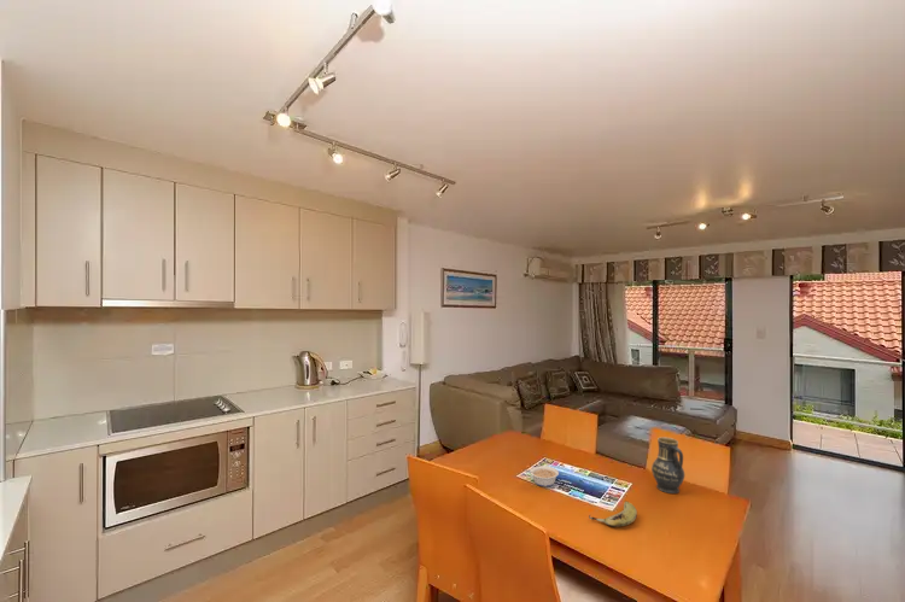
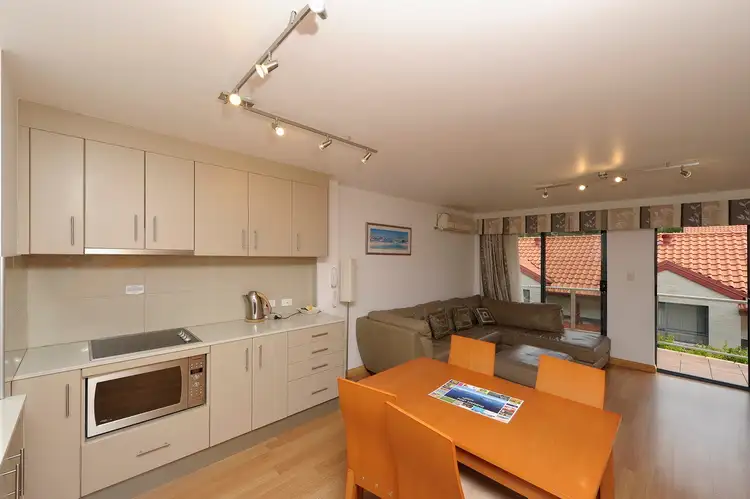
- fruit [588,499,638,528]
- vase [650,436,685,495]
- legume [524,464,560,487]
